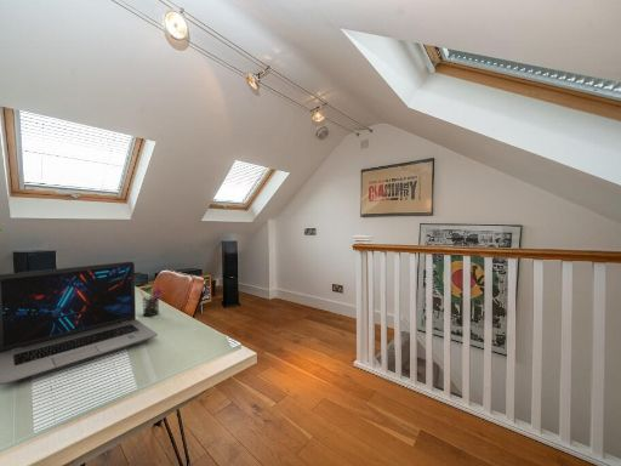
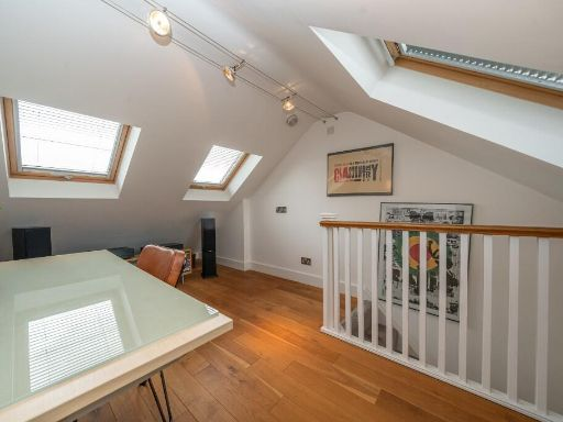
- laptop [0,261,159,386]
- pen holder [138,284,163,318]
